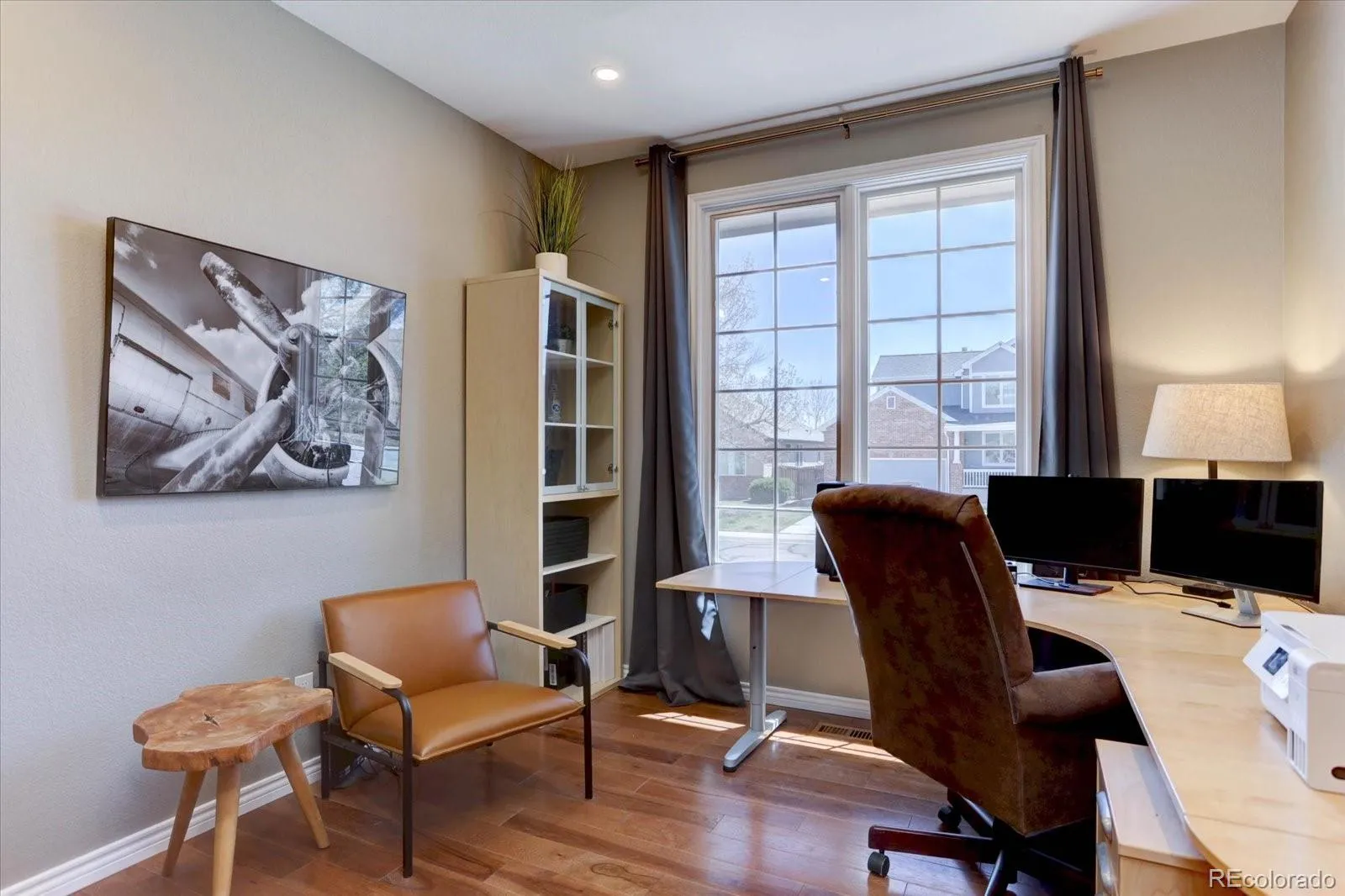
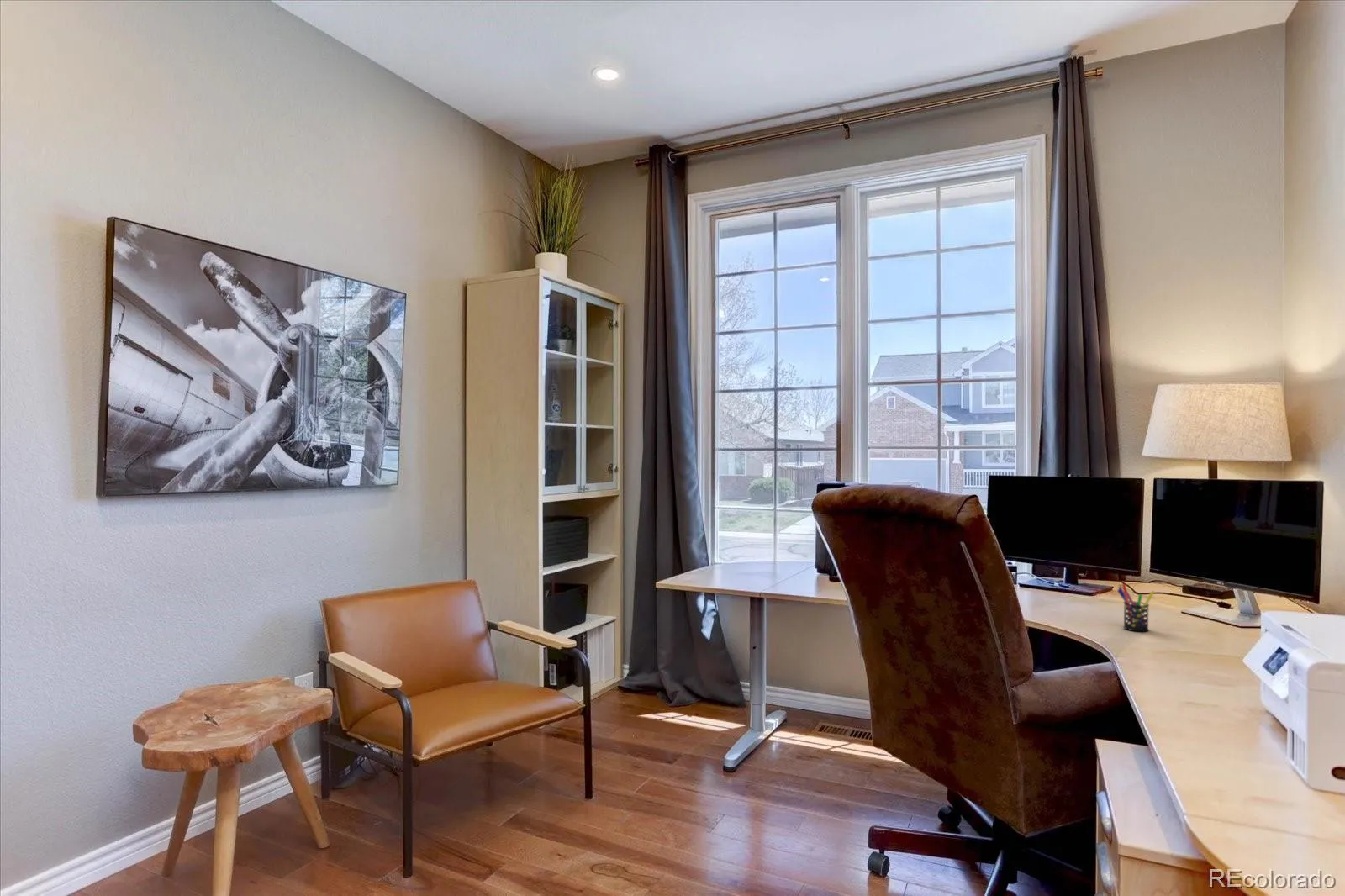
+ pen holder [1116,583,1156,632]
